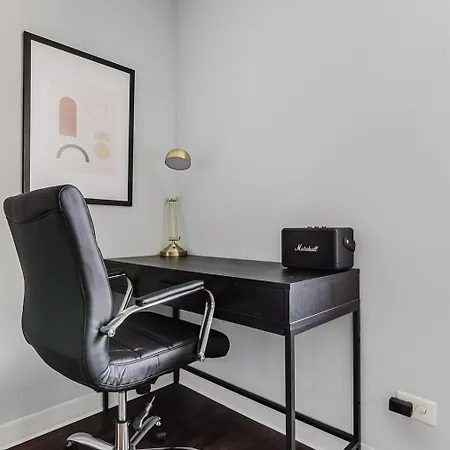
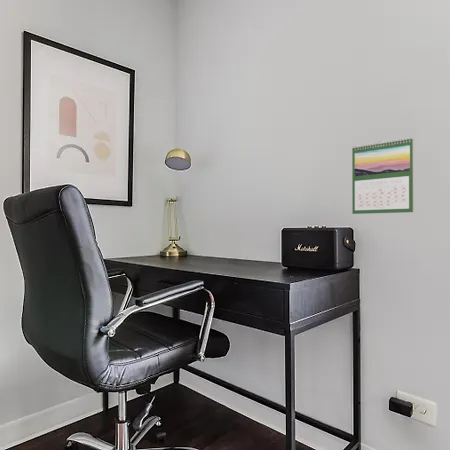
+ calendar [351,136,415,215]
